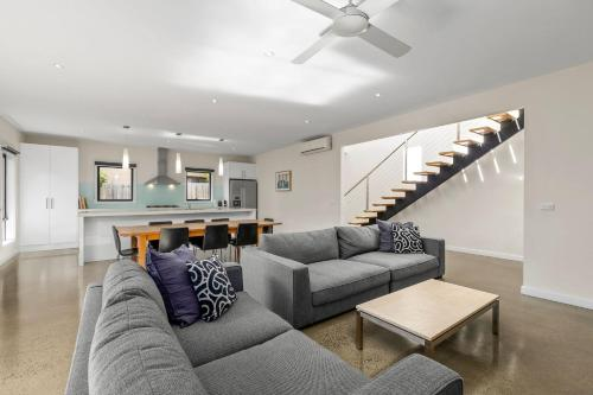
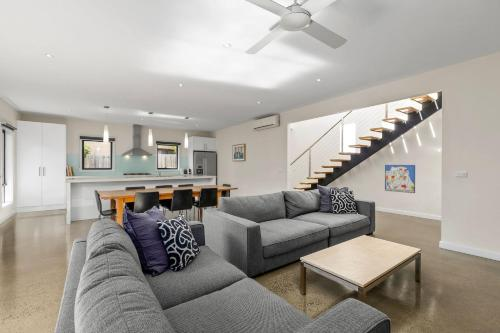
+ wall art [384,164,416,194]
